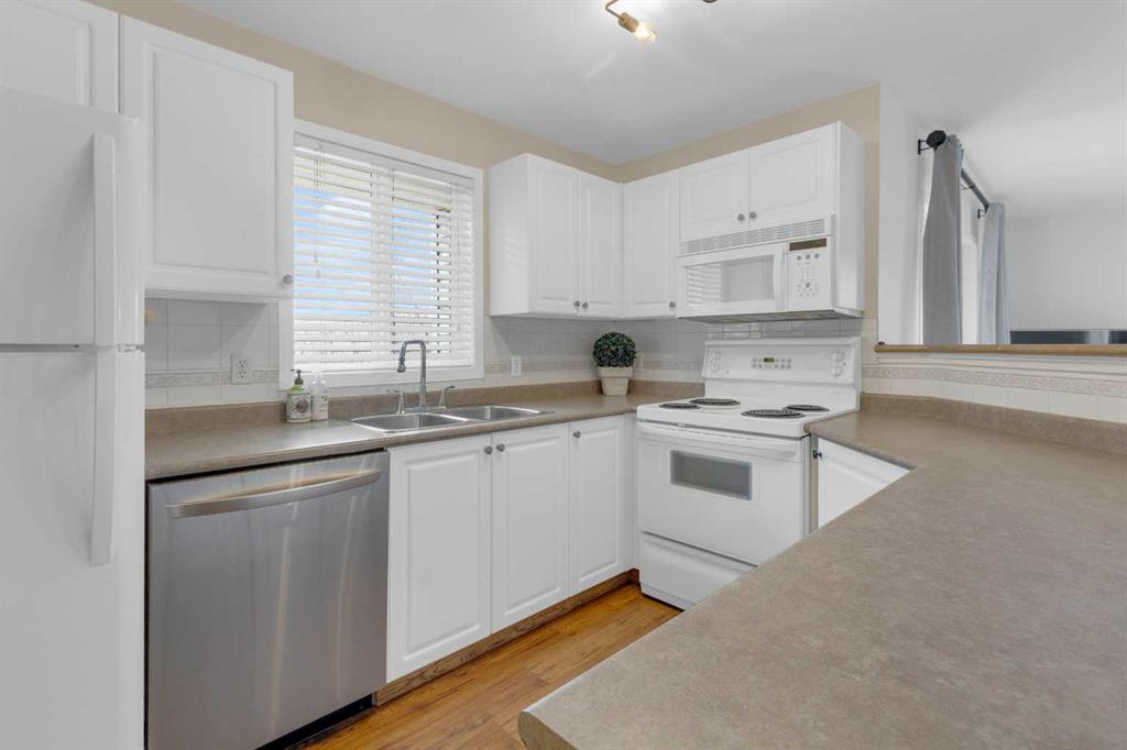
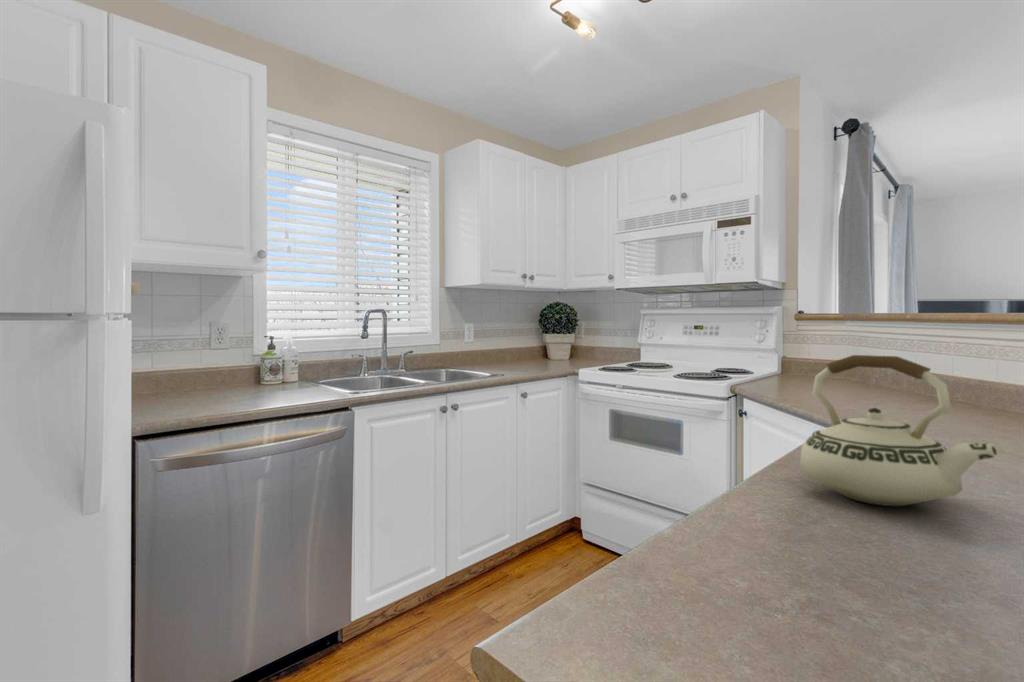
+ teakettle [799,354,1000,507]
